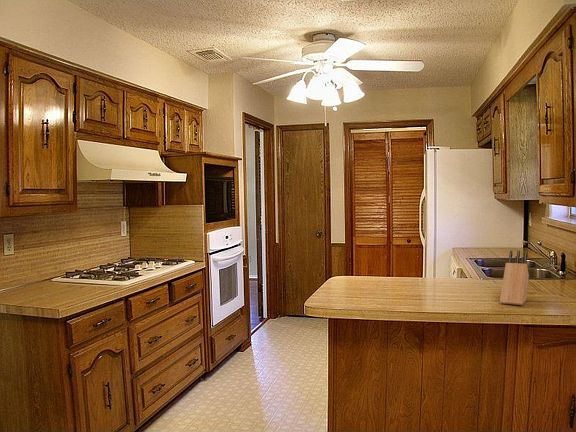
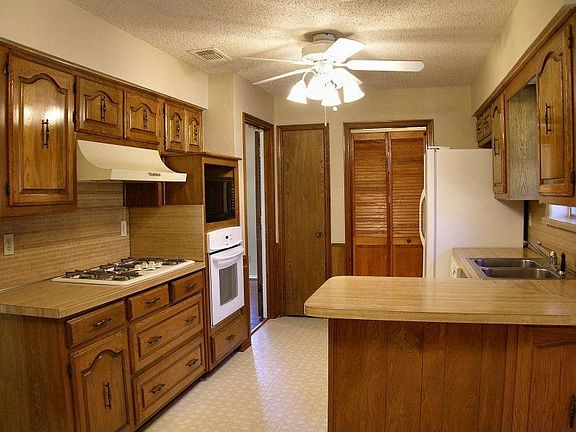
- knife block [499,249,530,306]
